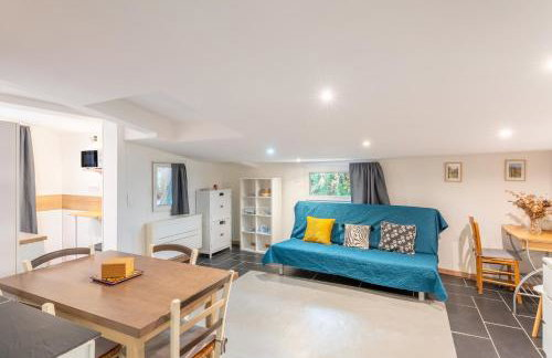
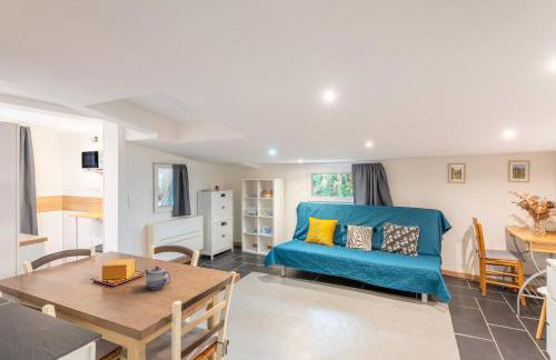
+ teapot [143,266,172,290]
